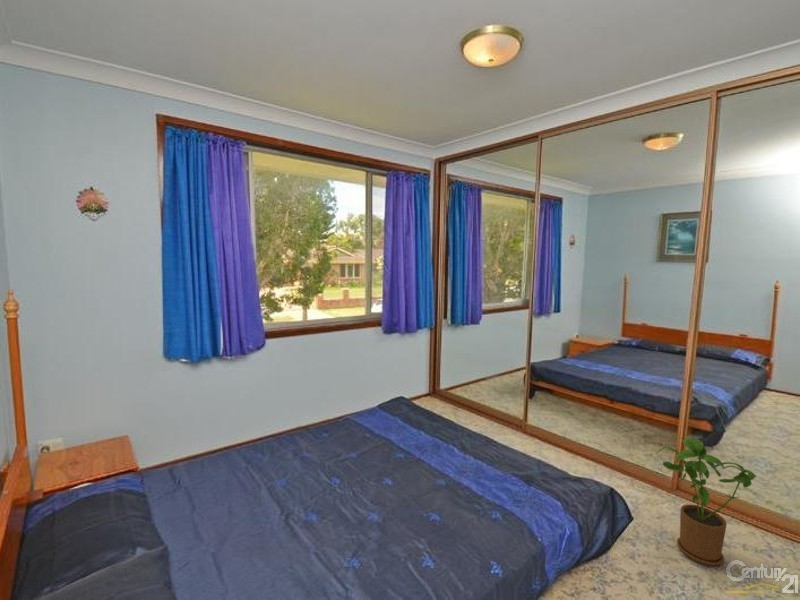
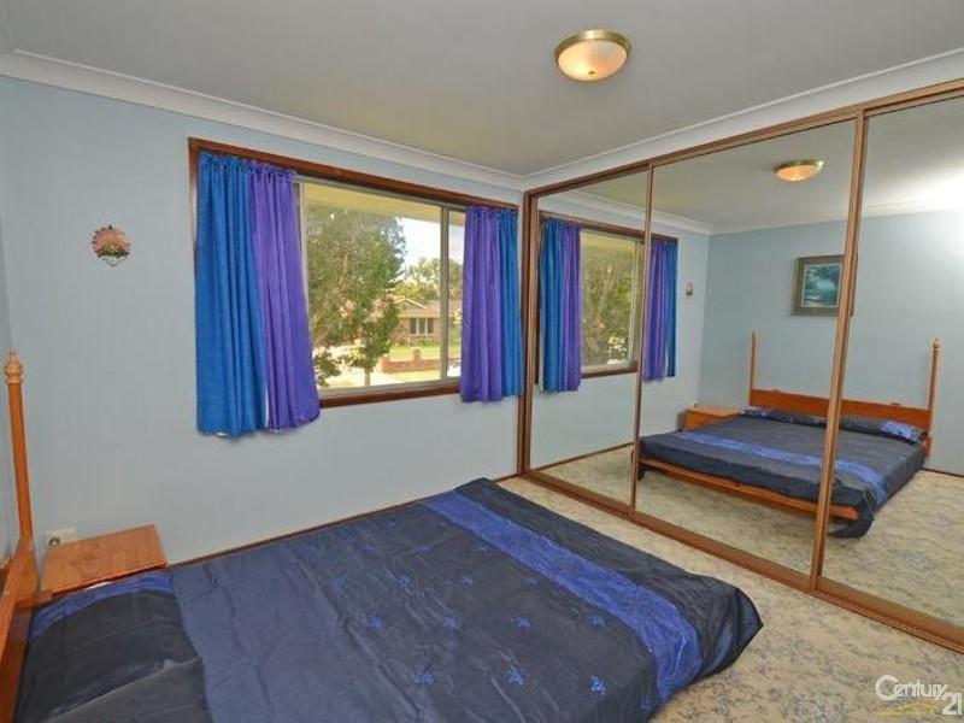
- house plant [655,437,757,567]
